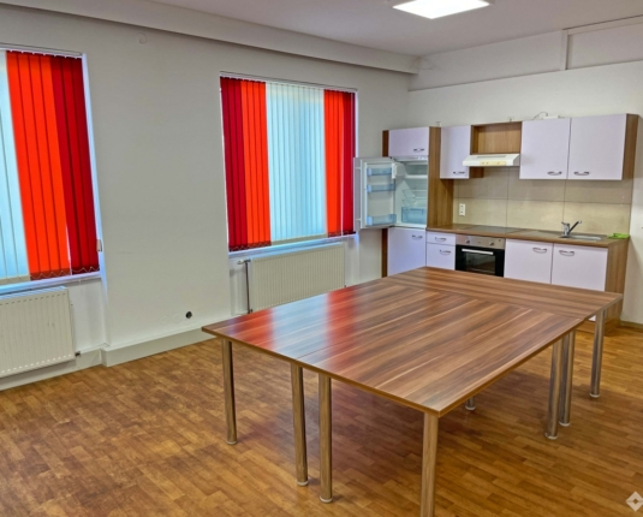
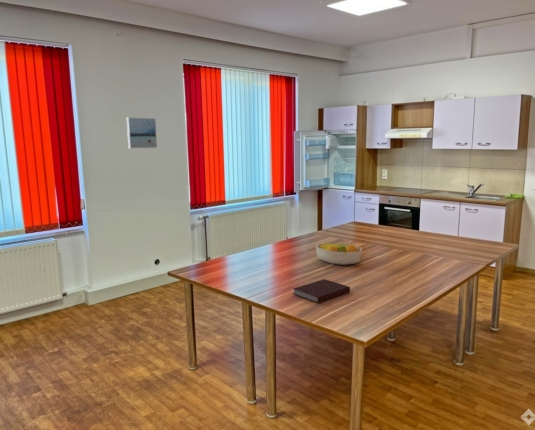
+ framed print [126,116,158,149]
+ notebook [292,278,351,304]
+ fruit bowl [315,242,363,266]
